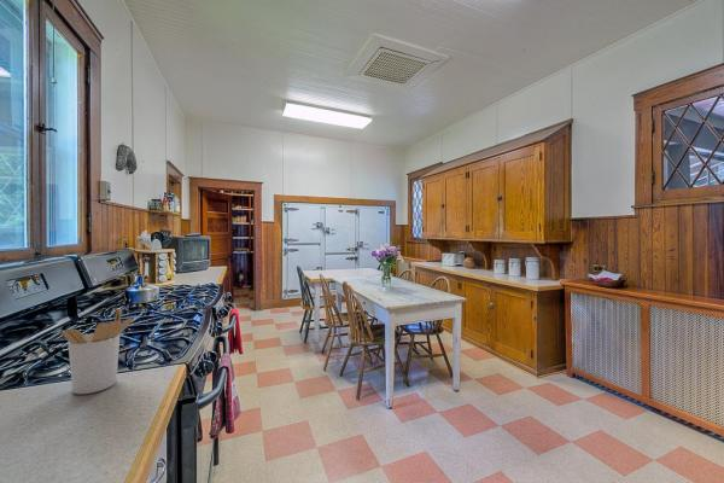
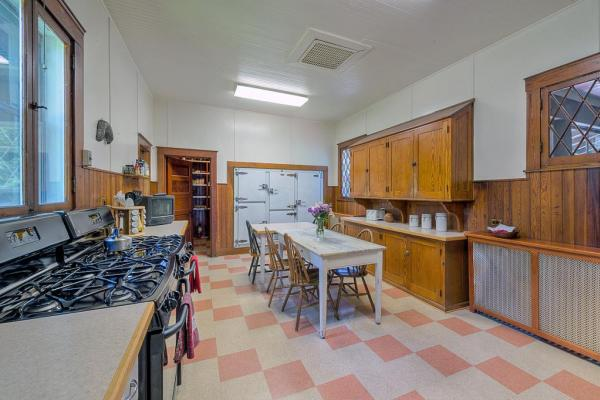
- utensil holder [60,308,135,395]
